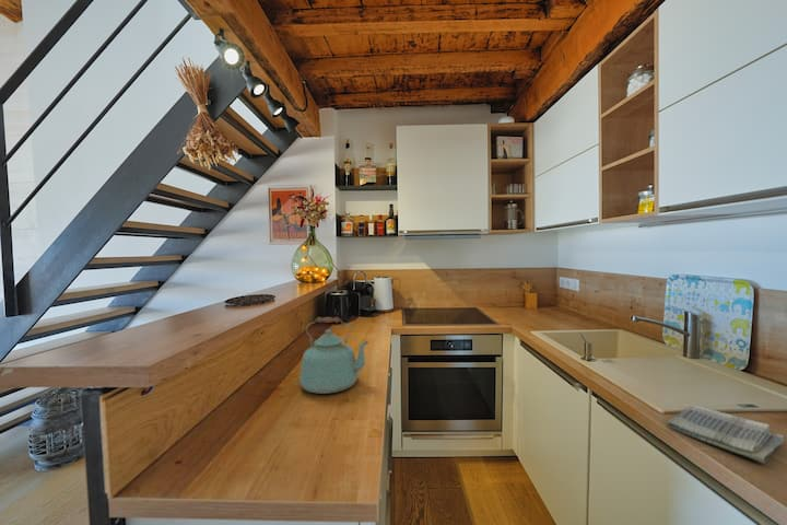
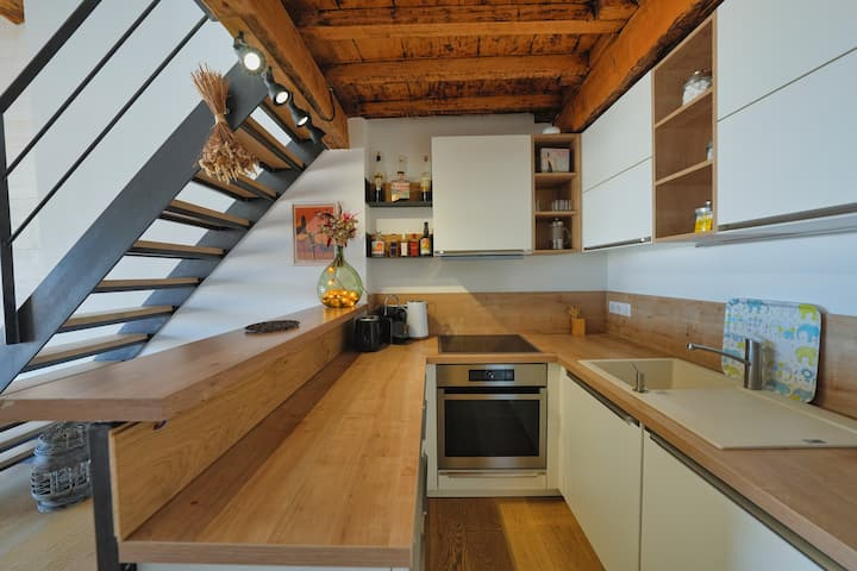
- dish towel [666,405,787,465]
- kettle [298,316,369,395]
